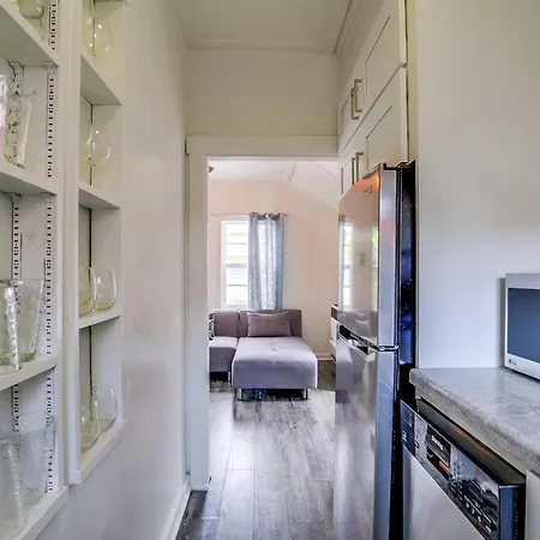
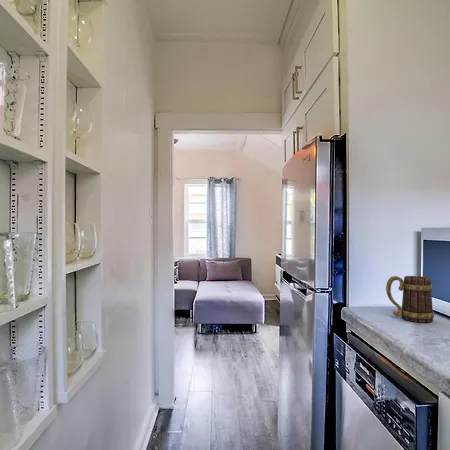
+ mug [385,275,435,323]
